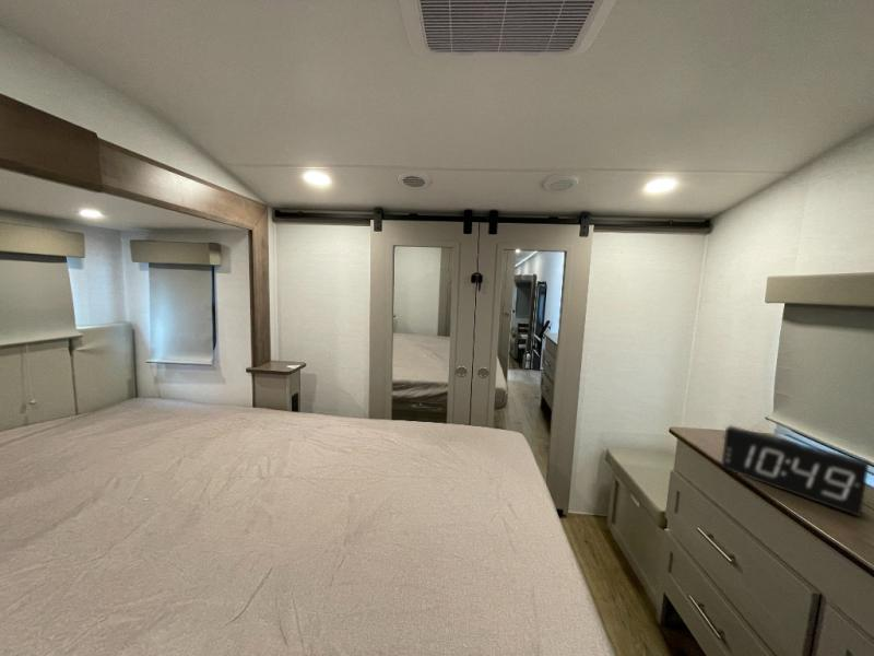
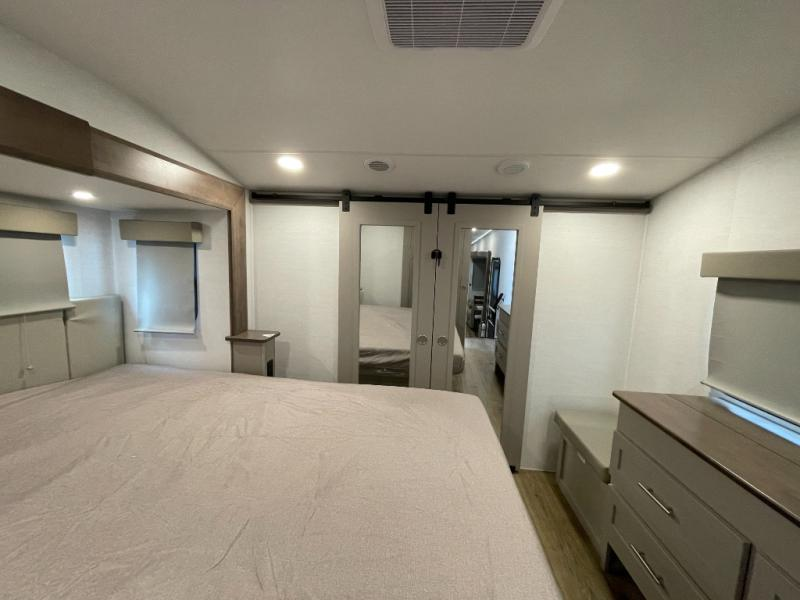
- alarm clock [720,424,871,518]
